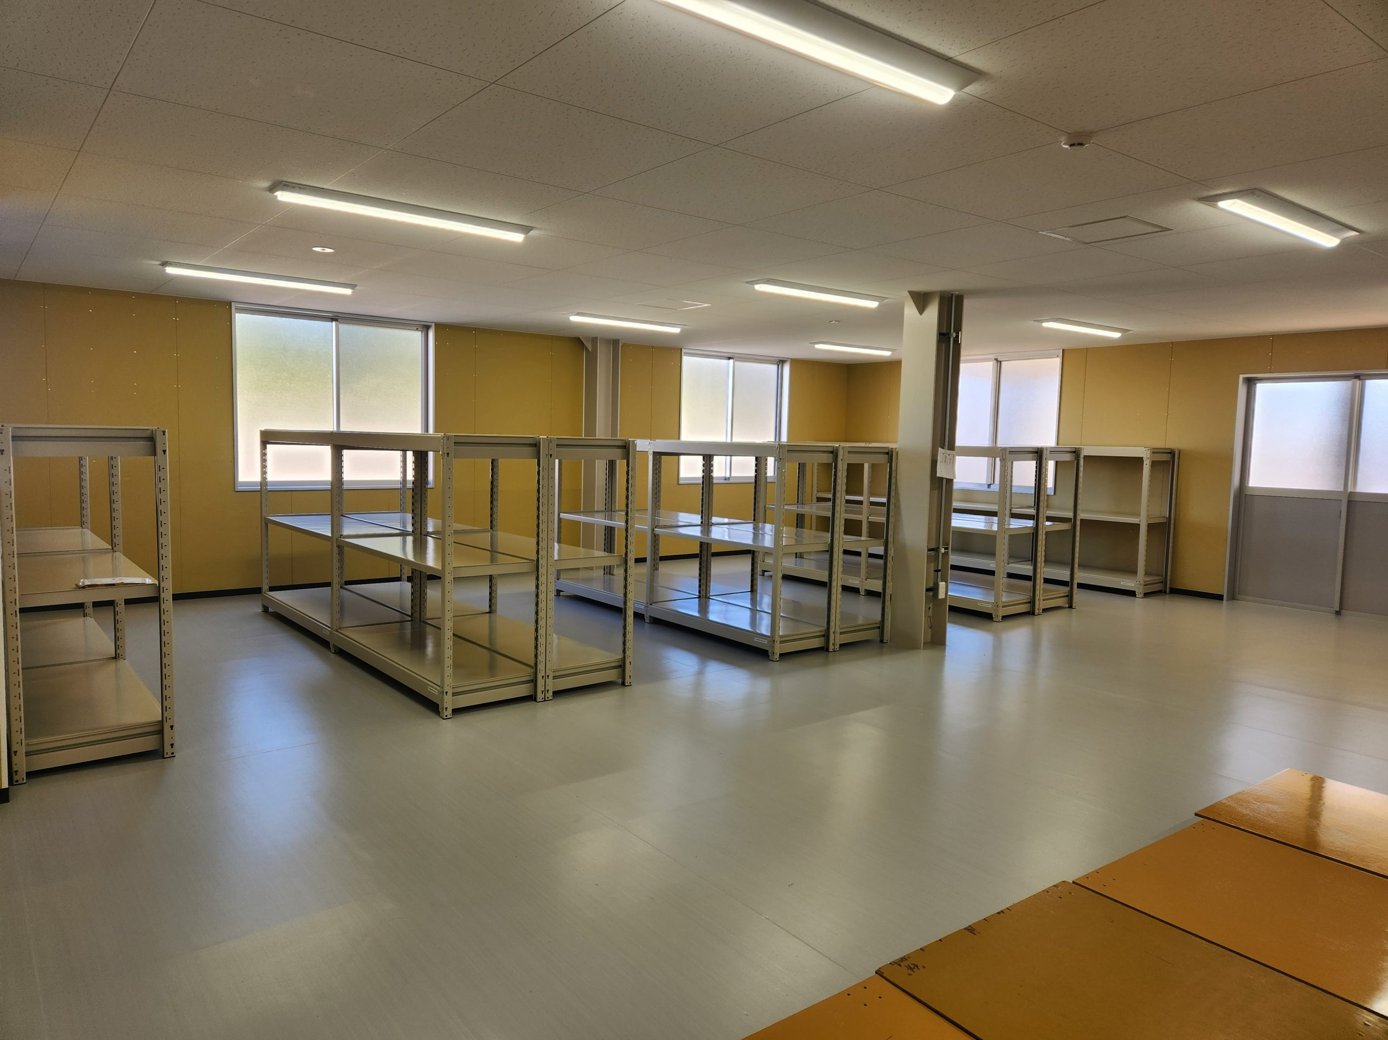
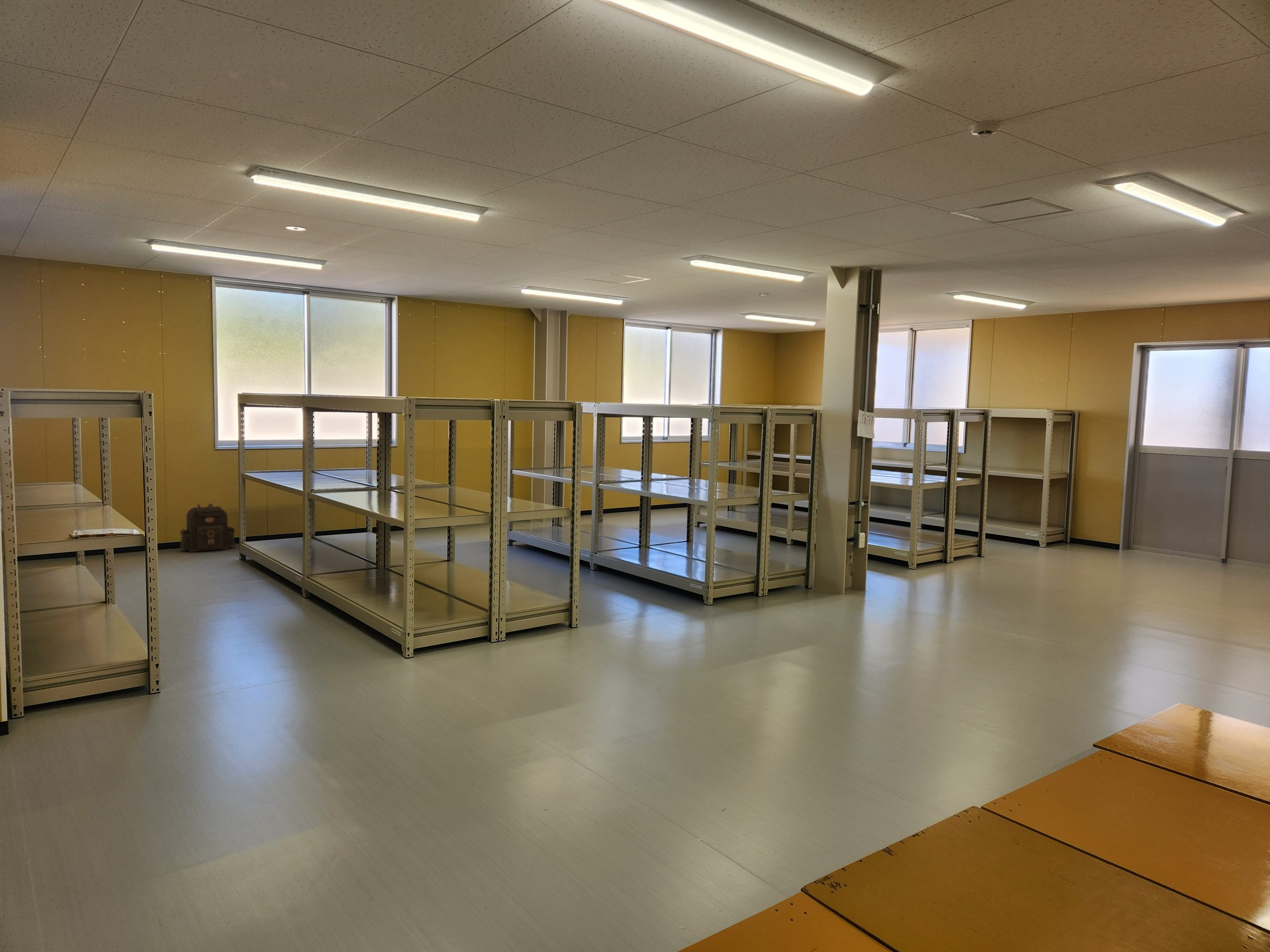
+ backpack [179,503,236,552]
